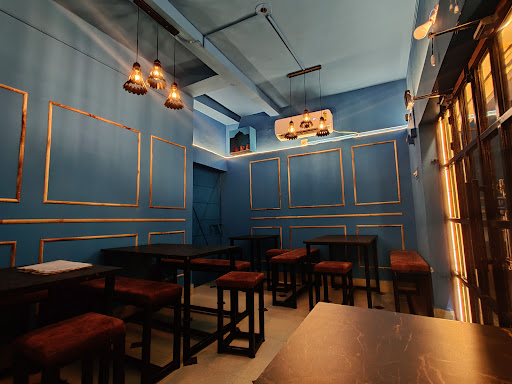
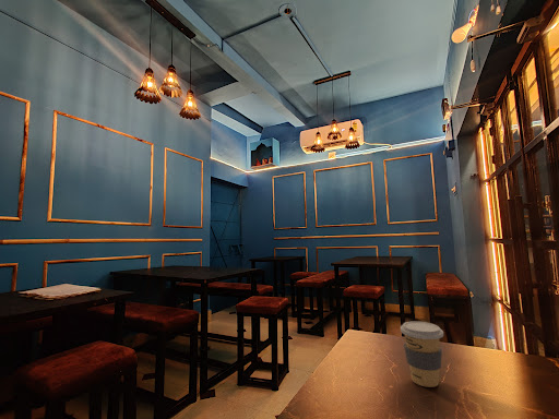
+ coffee cup [400,321,444,388]
